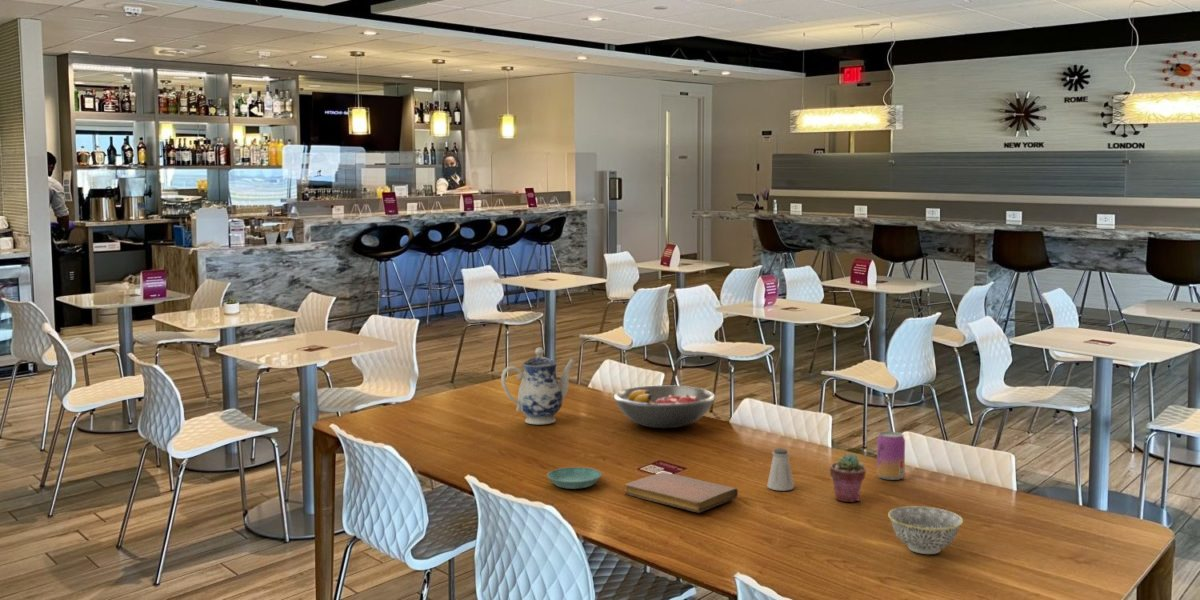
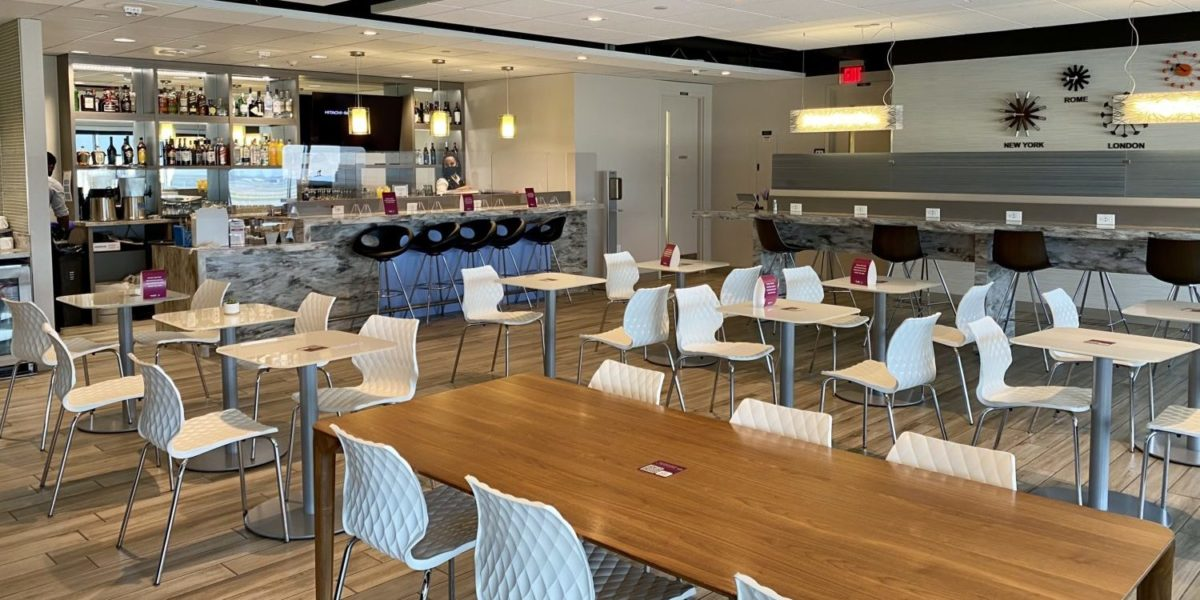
- beer can [876,430,906,481]
- teapot [500,347,577,425]
- fruit bowl [612,384,717,429]
- saucer [546,466,602,490]
- potted succulent [829,453,867,503]
- saltshaker [766,448,795,492]
- notebook [624,471,739,514]
- bowl [887,505,964,555]
